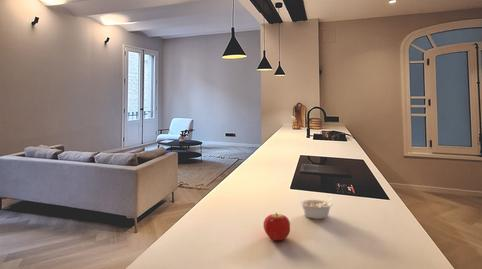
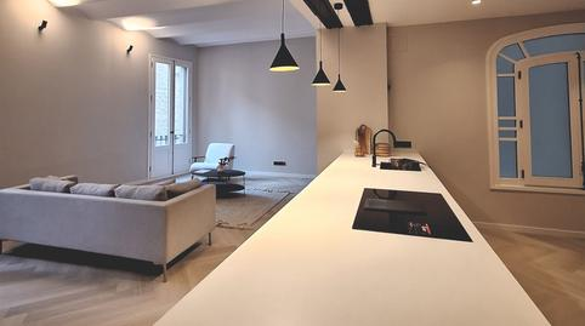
- legume [299,197,334,220]
- fruit [263,212,291,241]
